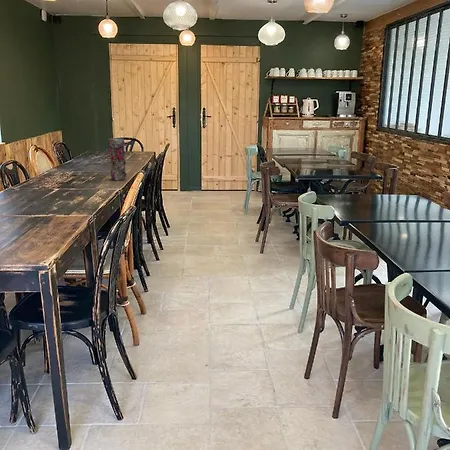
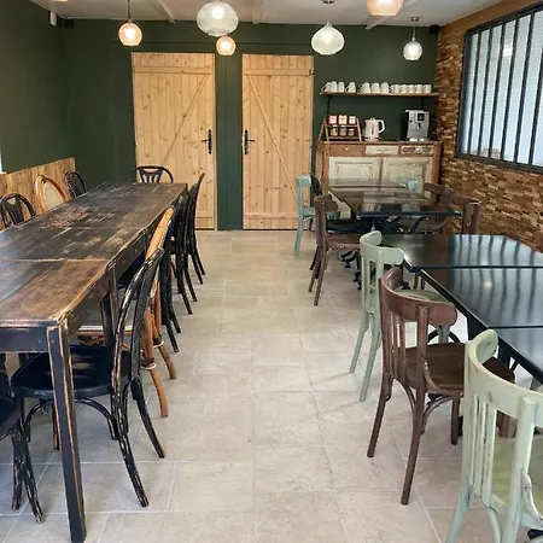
- vase [108,138,128,181]
